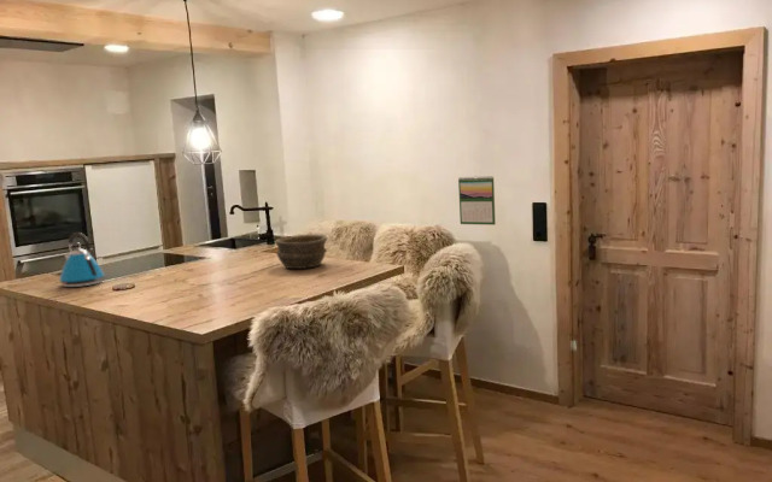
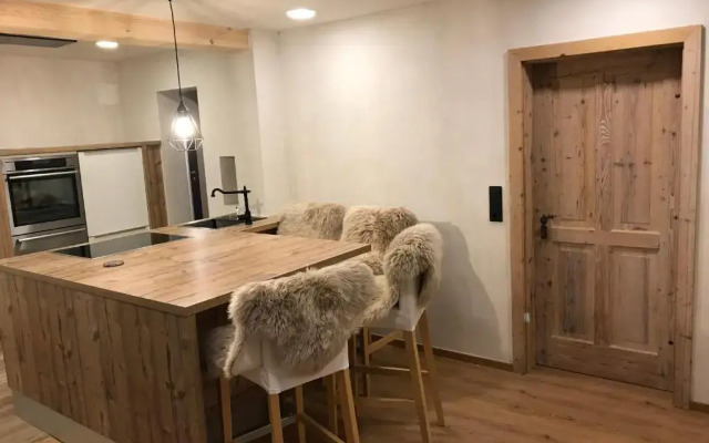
- kettle [58,231,105,288]
- calendar [457,175,497,227]
- bowl [274,233,328,270]
